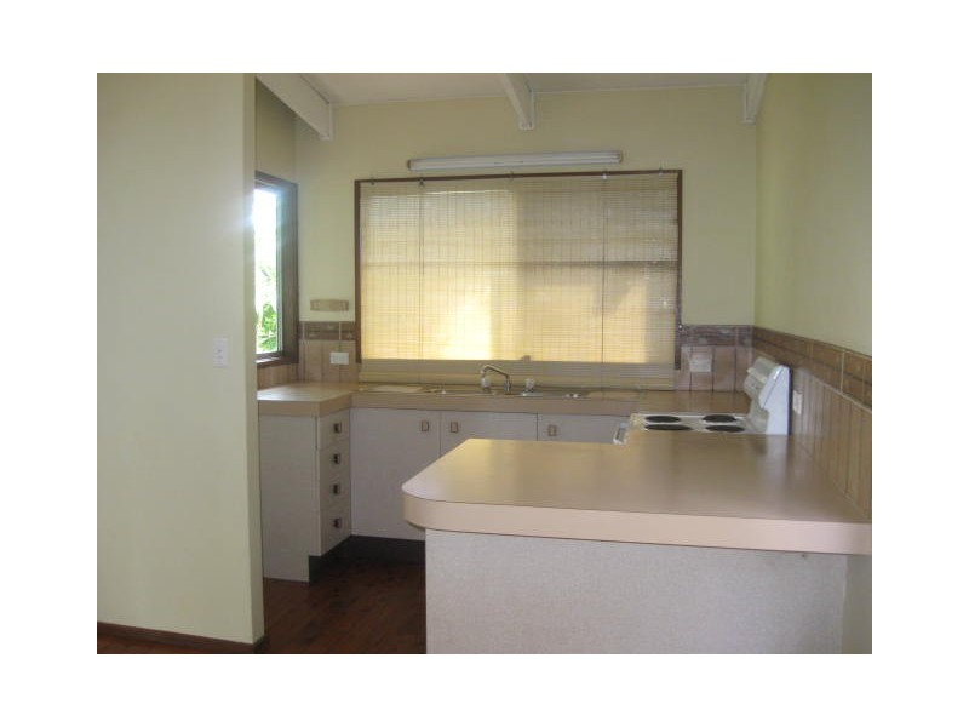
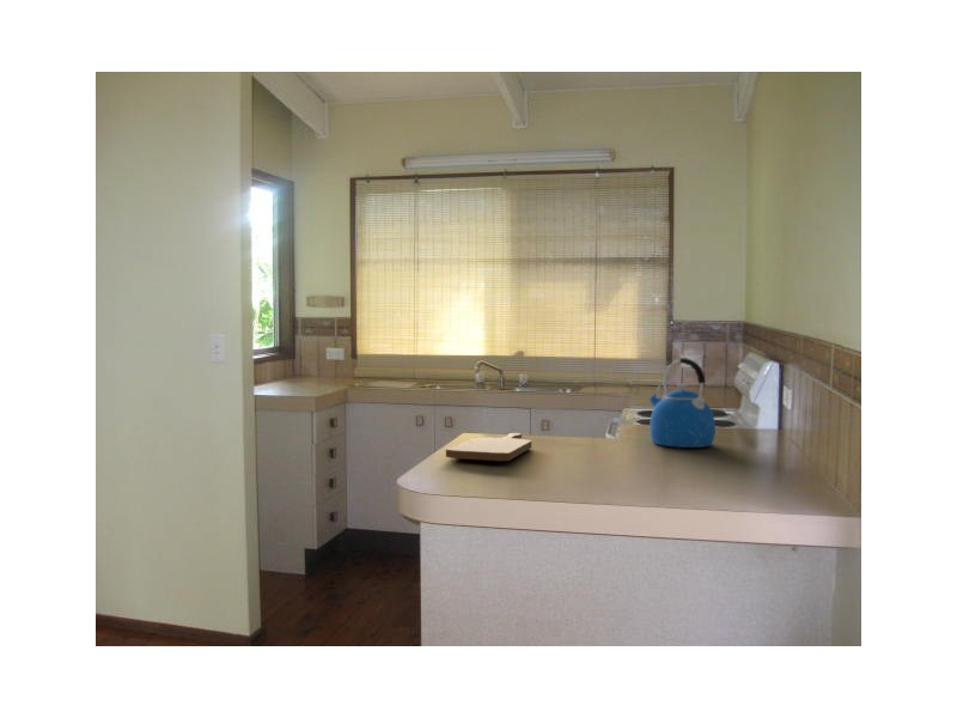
+ cutting board [445,432,532,462]
+ kettle [648,357,717,449]
